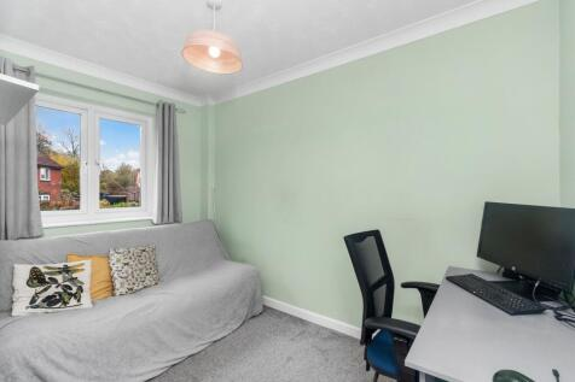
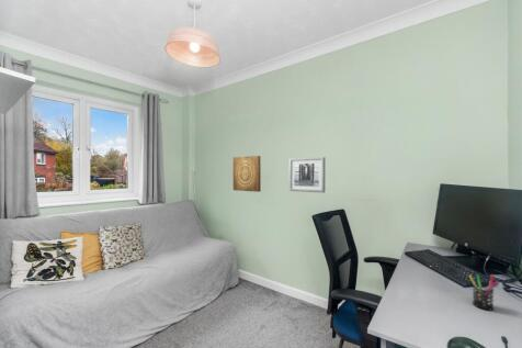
+ pen holder [468,273,500,312]
+ wall art [288,156,326,194]
+ wall art [232,155,262,193]
